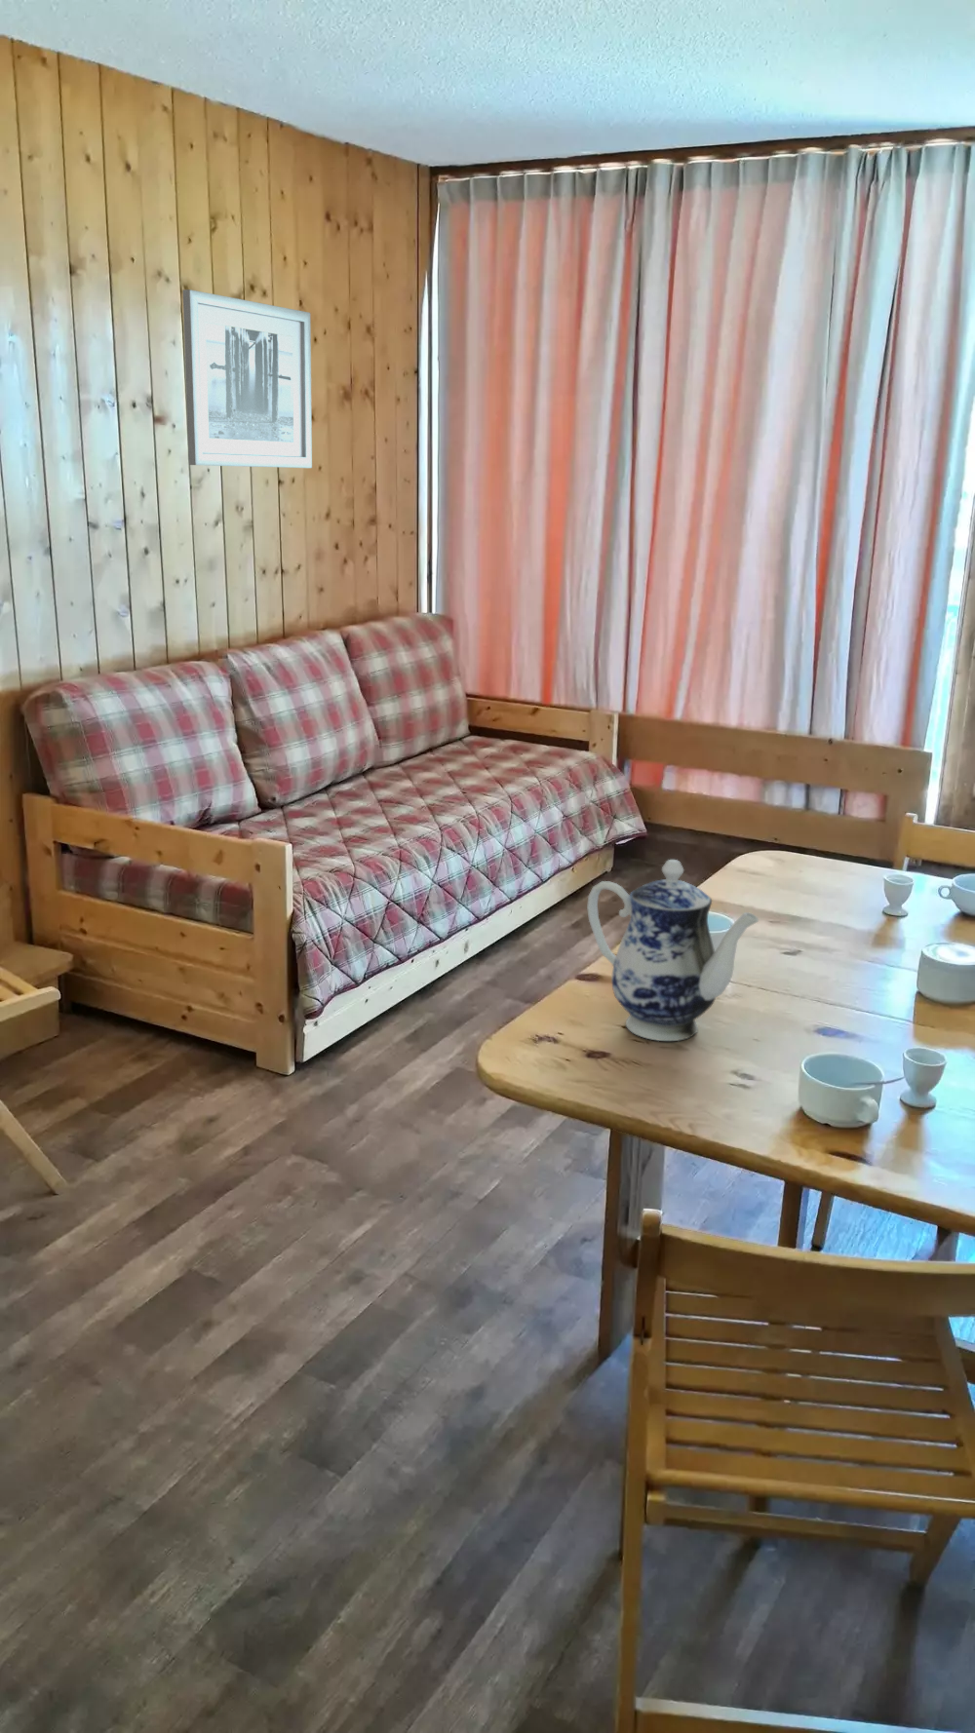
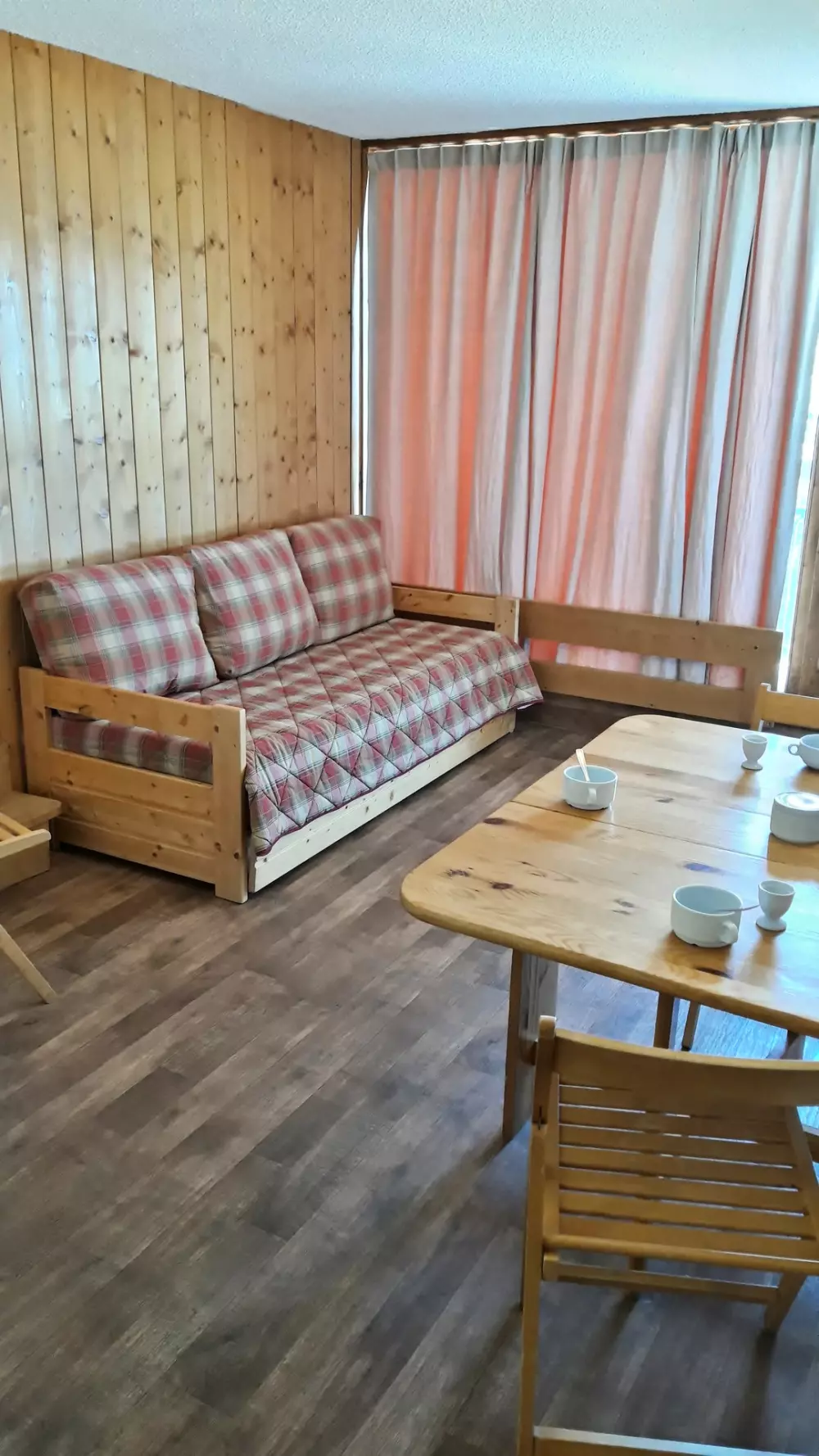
- wall art [182,288,313,469]
- teapot [586,858,760,1041]
